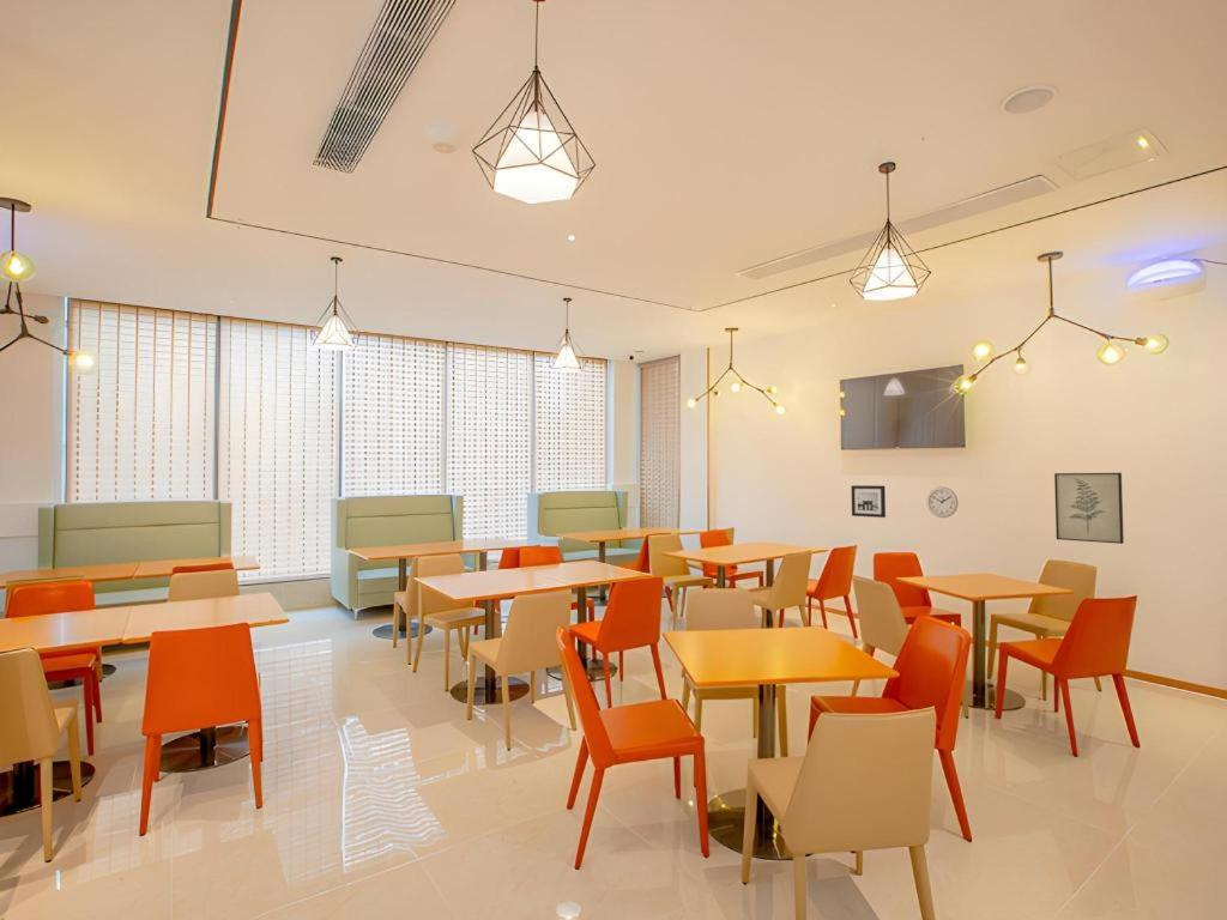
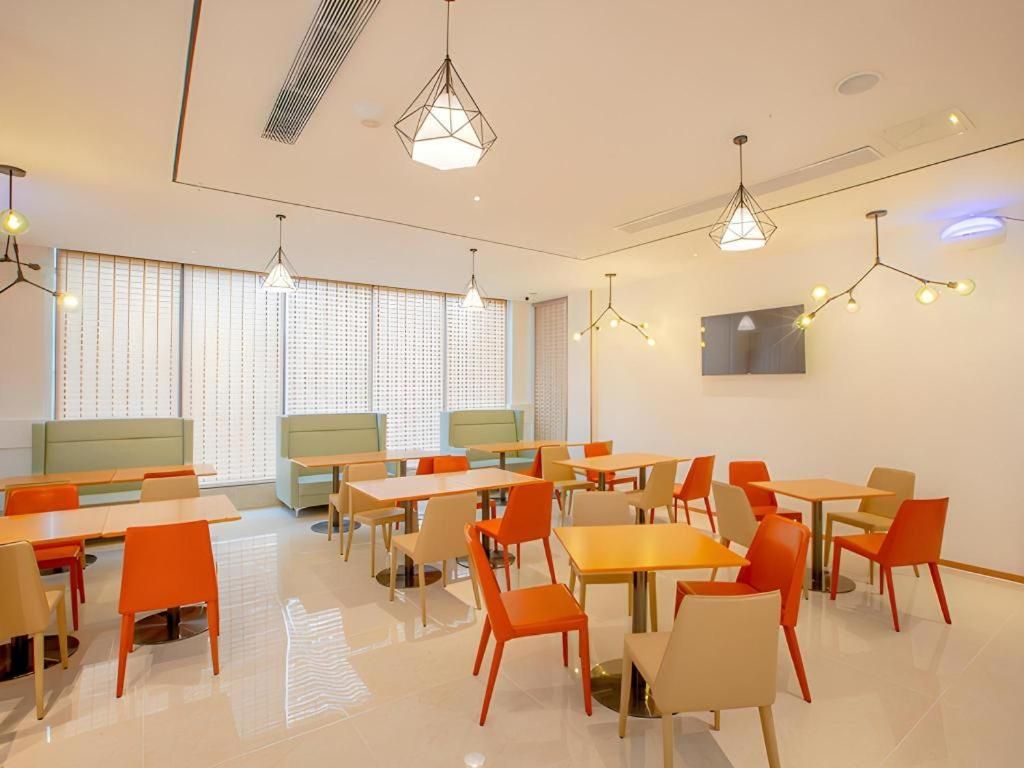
- wall clock [926,485,959,519]
- wall art [1053,472,1125,545]
- wall art [851,484,887,519]
